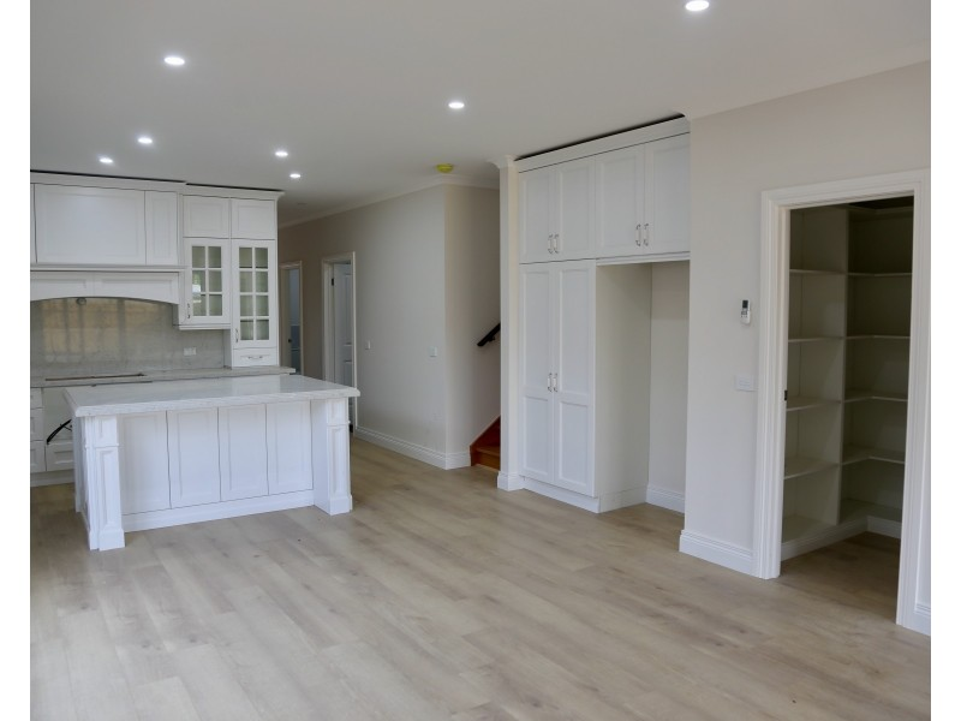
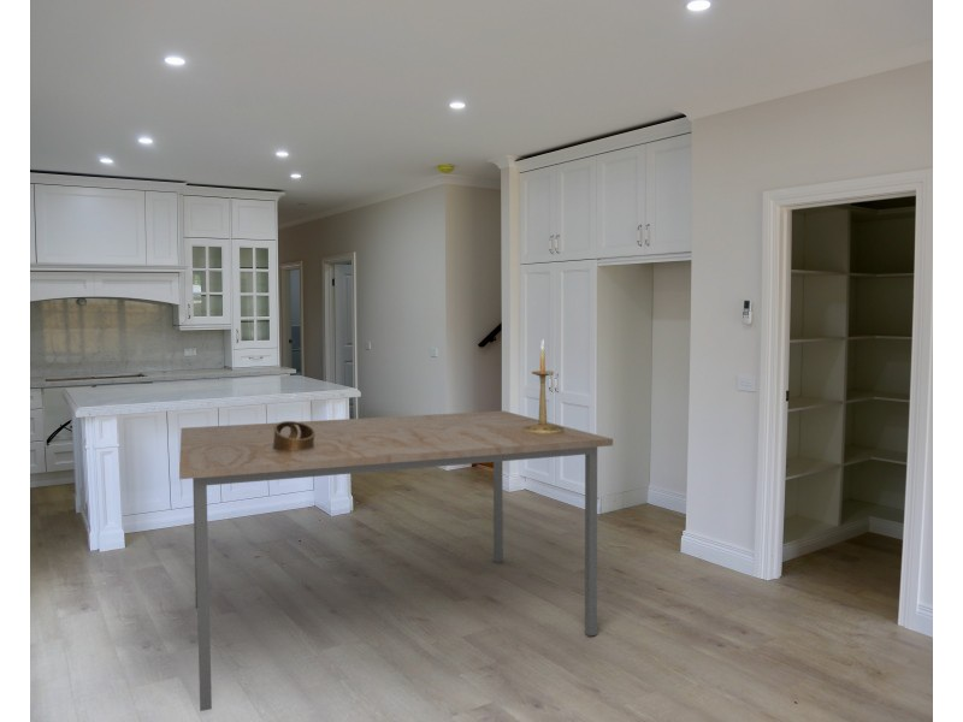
+ dining table [178,410,614,712]
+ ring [273,420,315,450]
+ candlestick [521,338,565,433]
